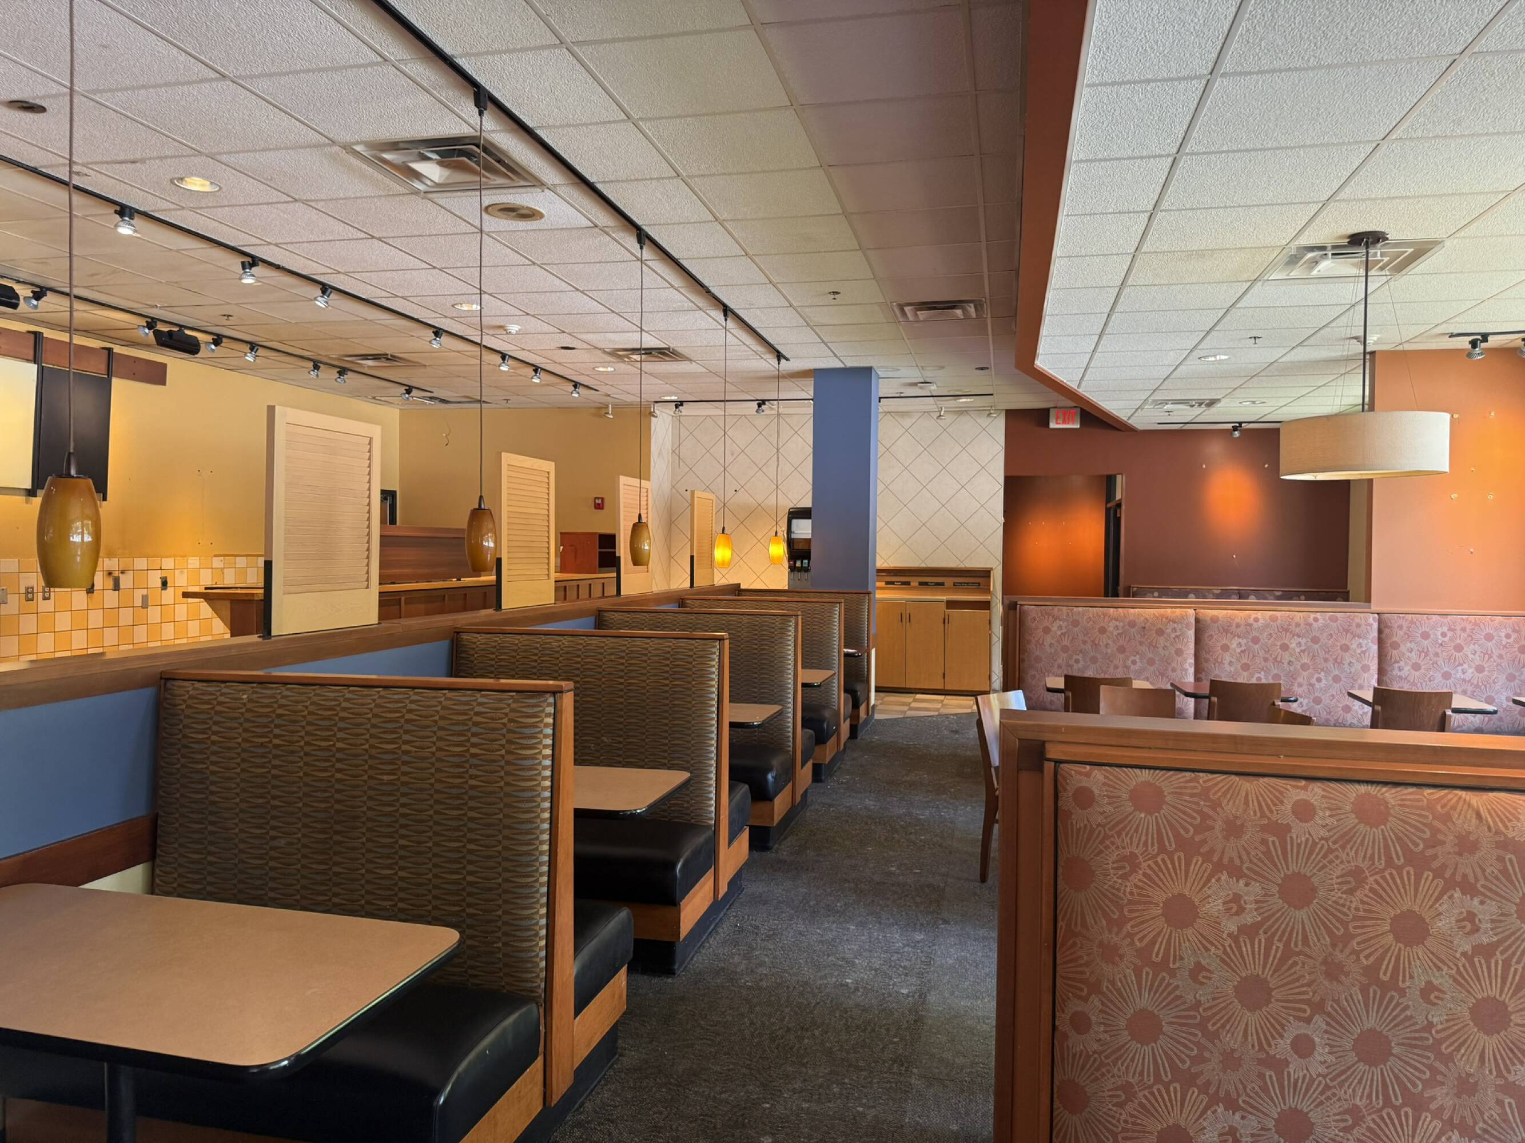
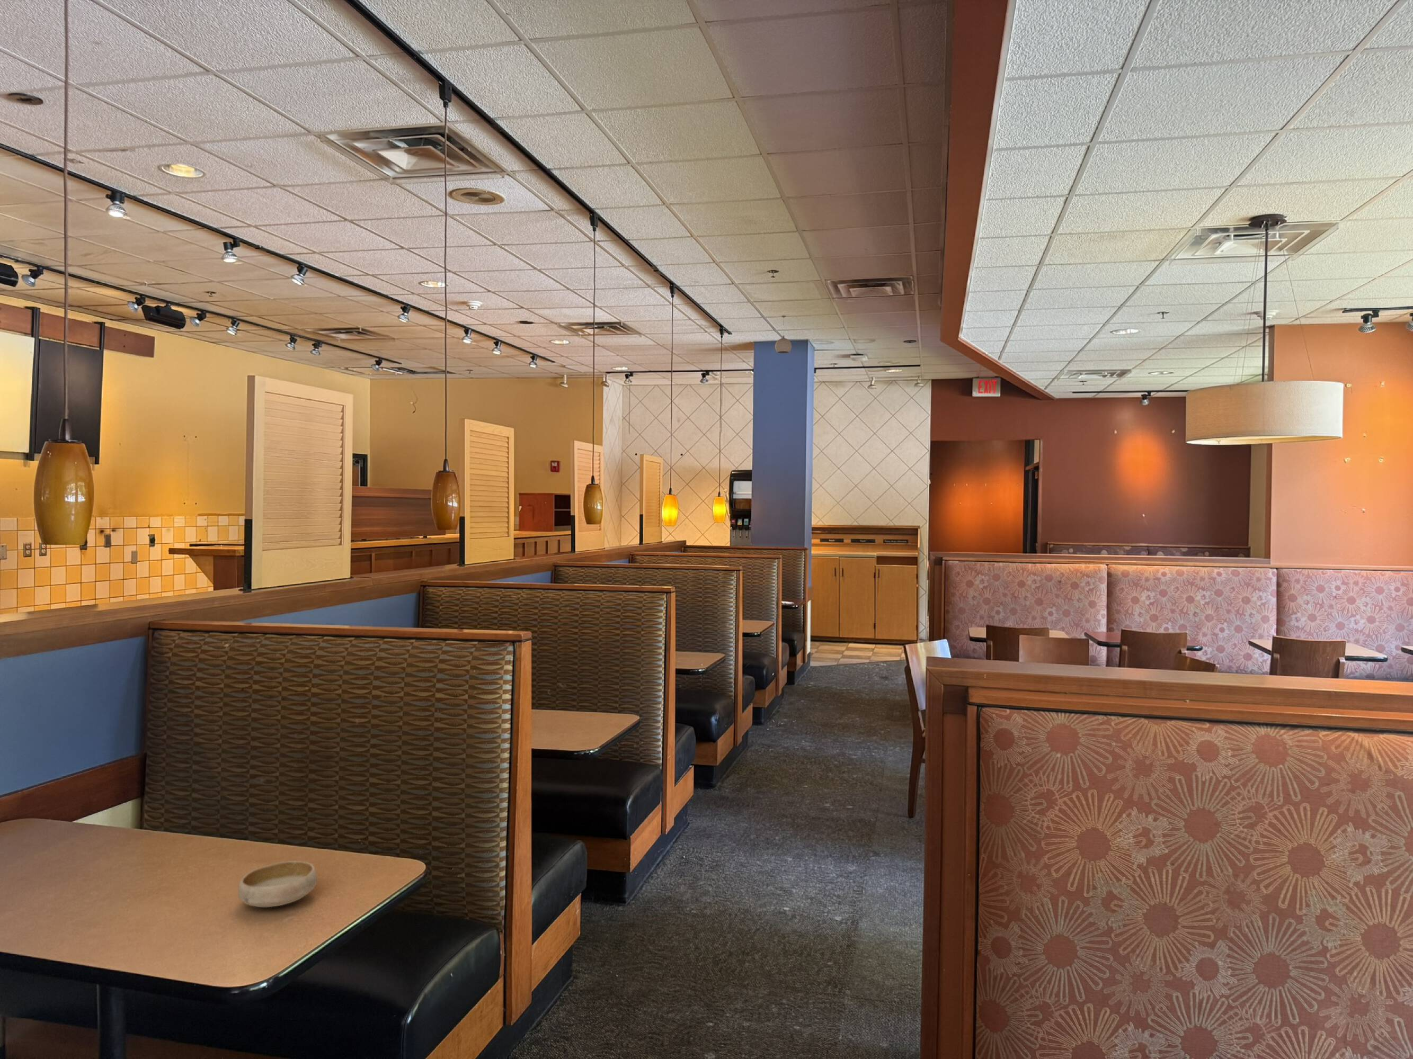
+ pendant light [774,315,792,354]
+ bowl [238,860,317,908]
